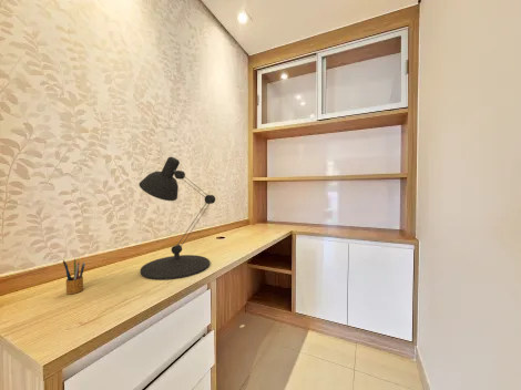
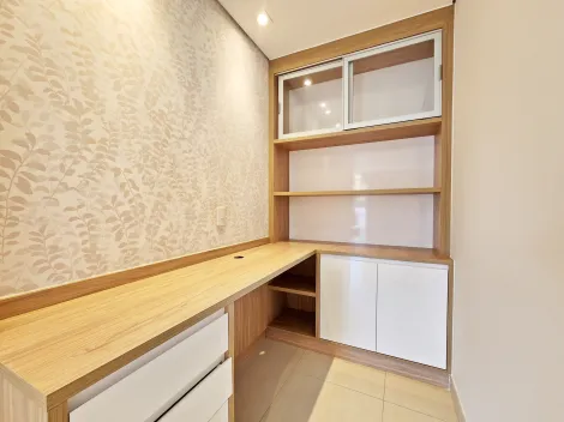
- pencil box [62,258,86,295]
- desk lamp [137,156,216,281]
